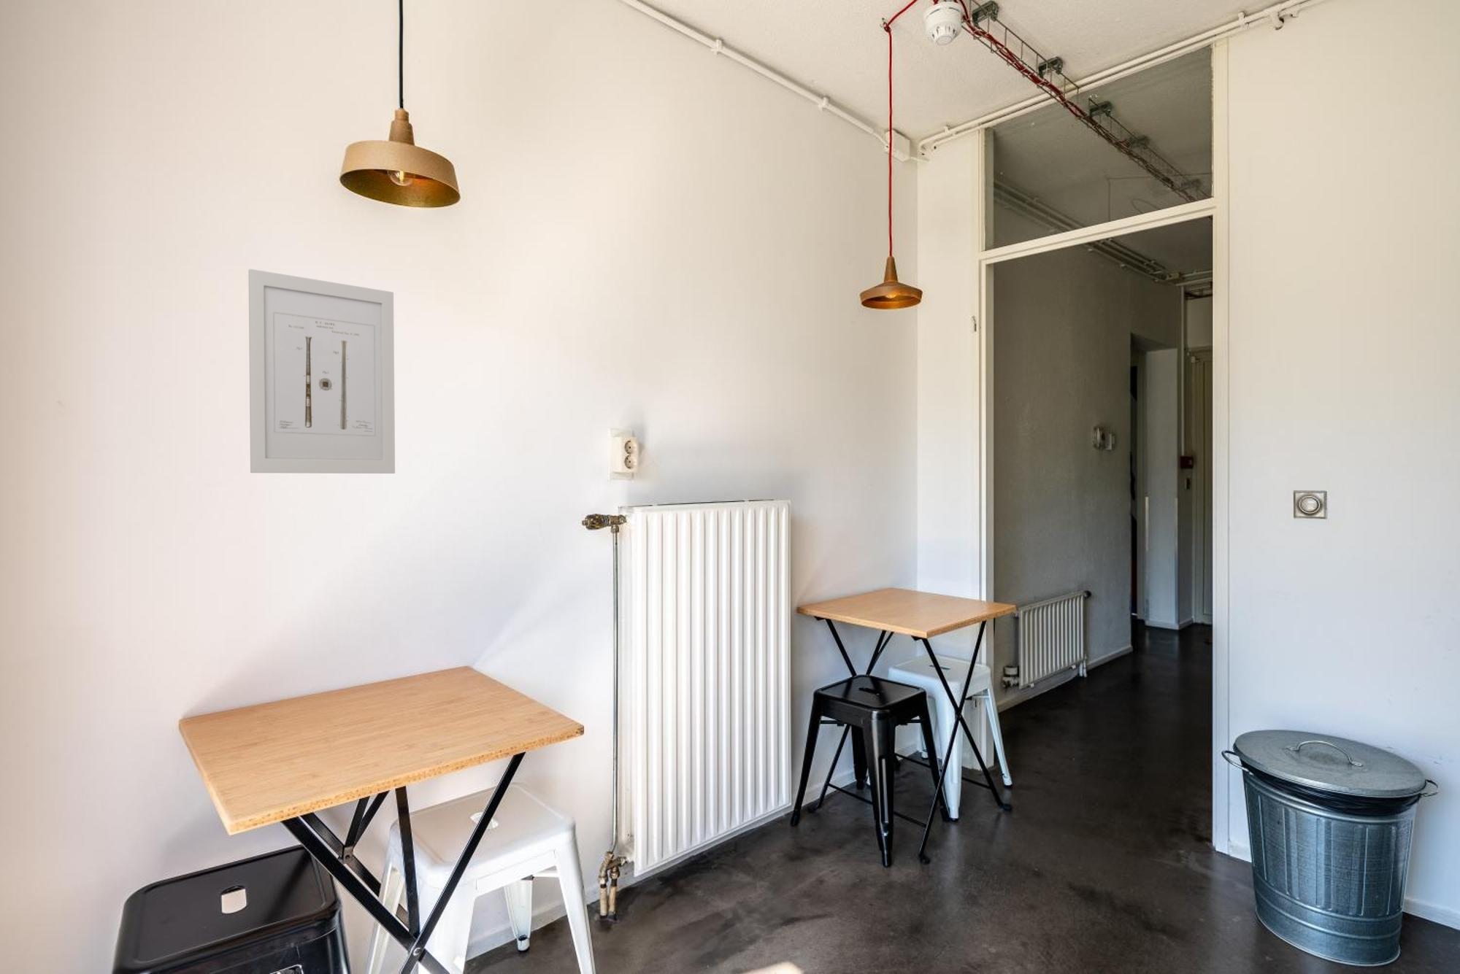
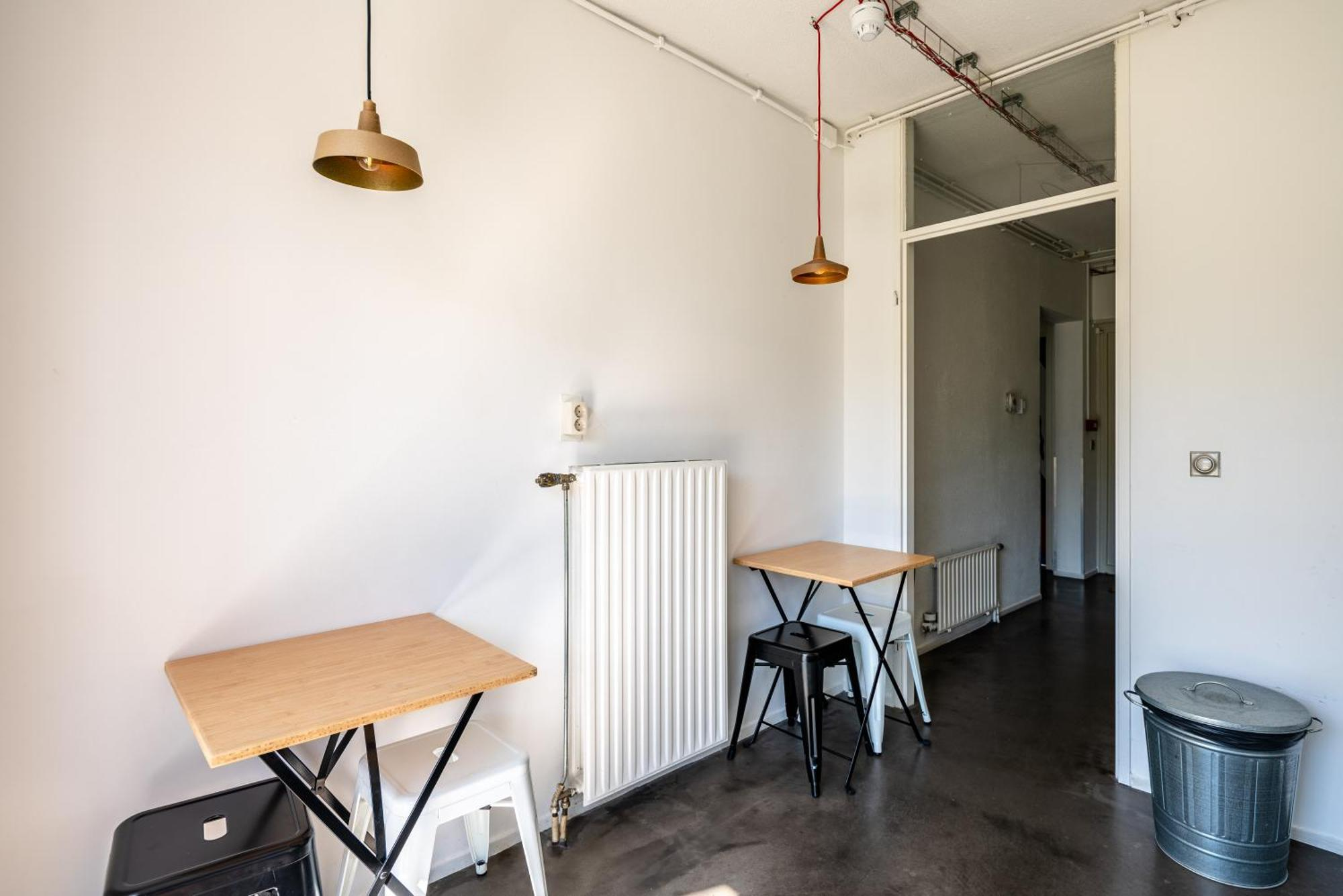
- wall art [248,269,396,474]
